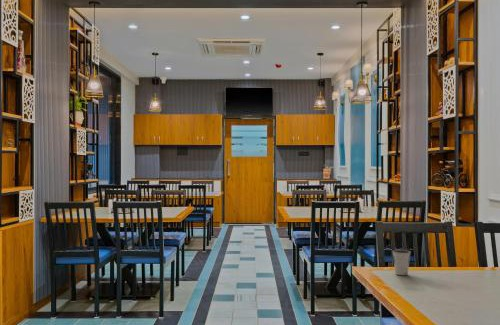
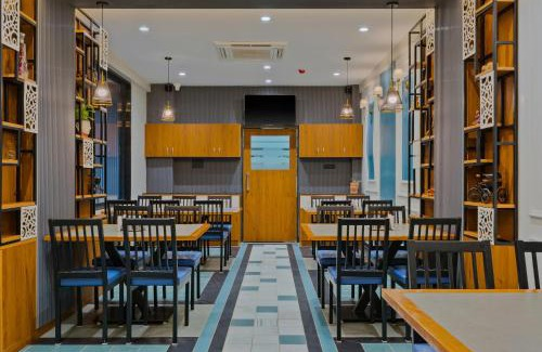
- dixie cup [391,249,412,276]
